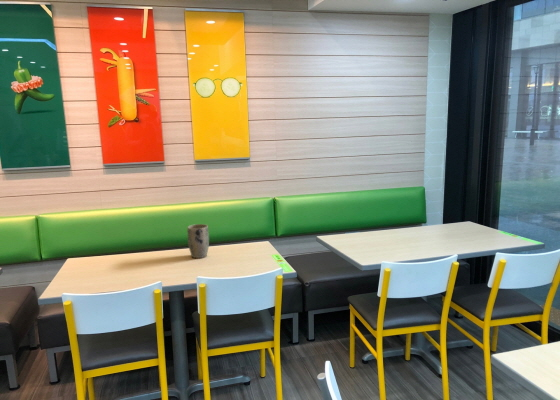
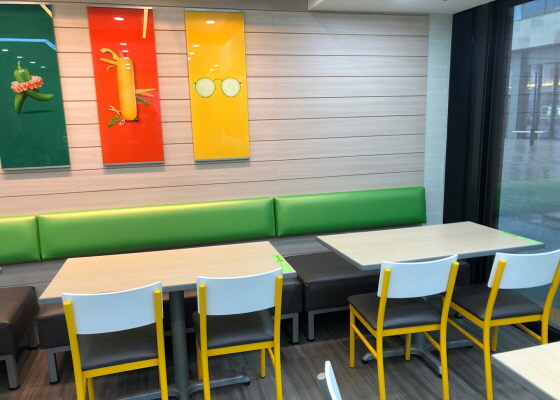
- plant pot [186,223,210,259]
